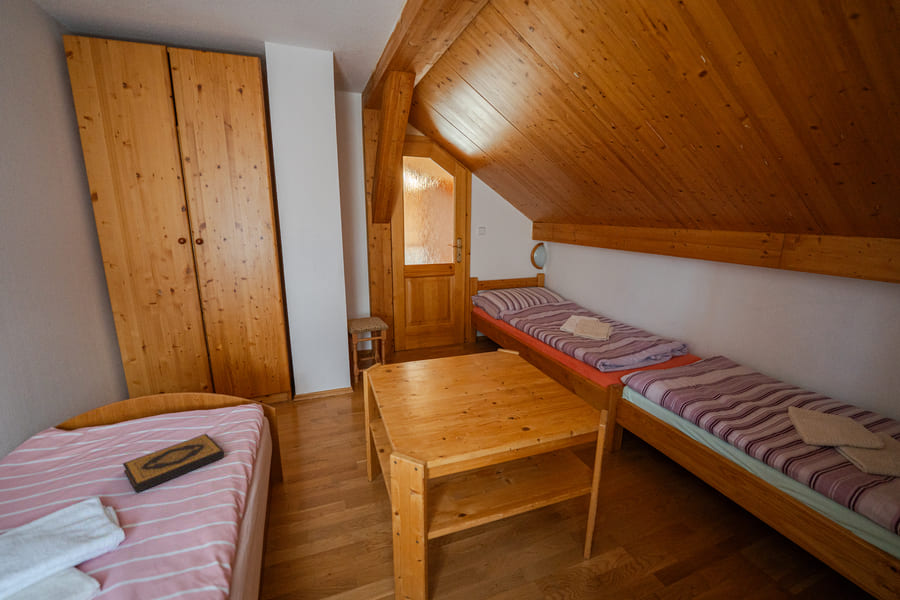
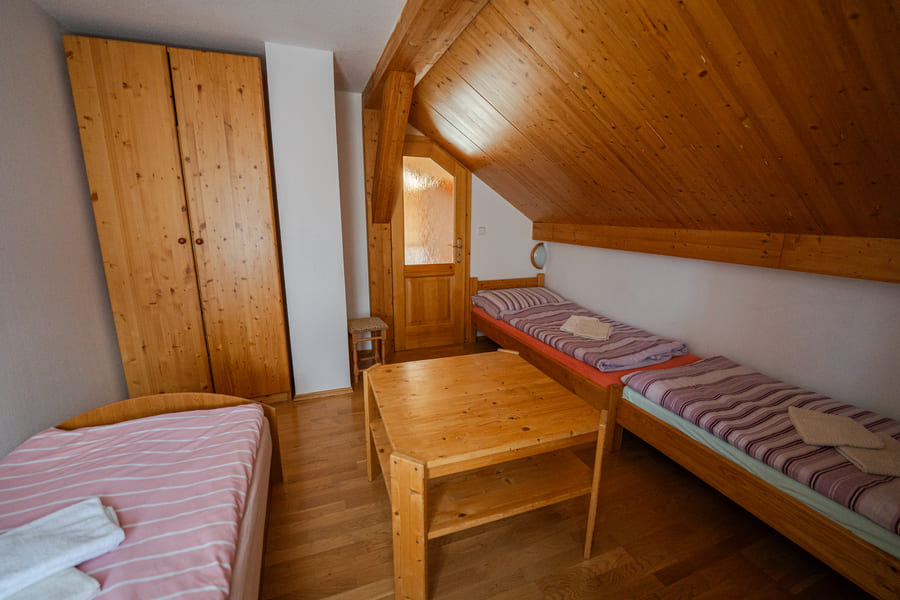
- hardback book [122,433,225,494]
